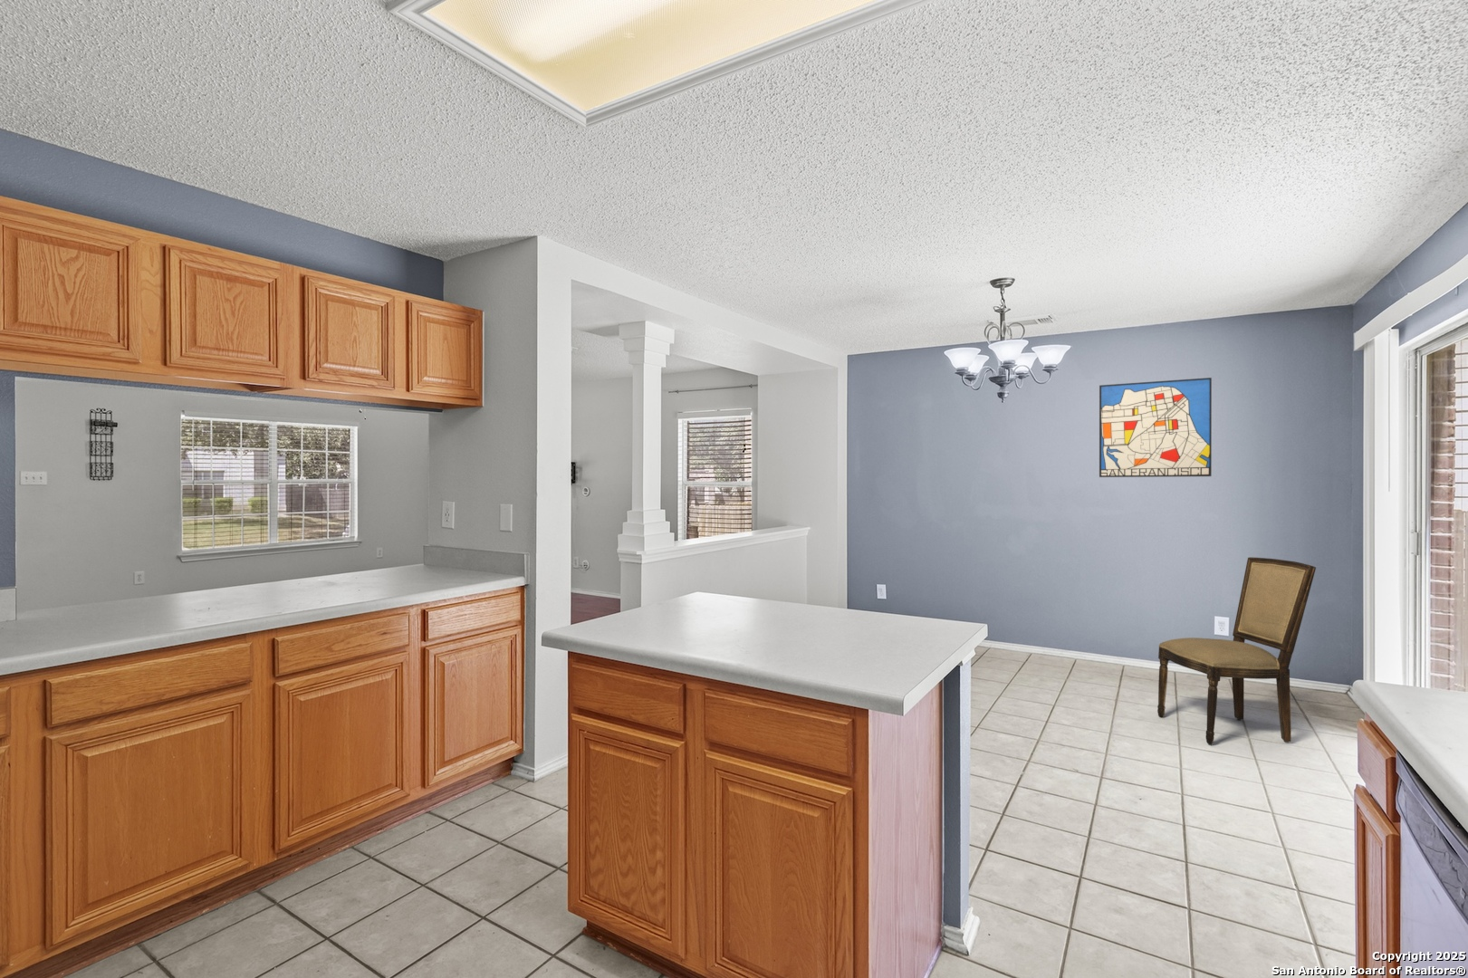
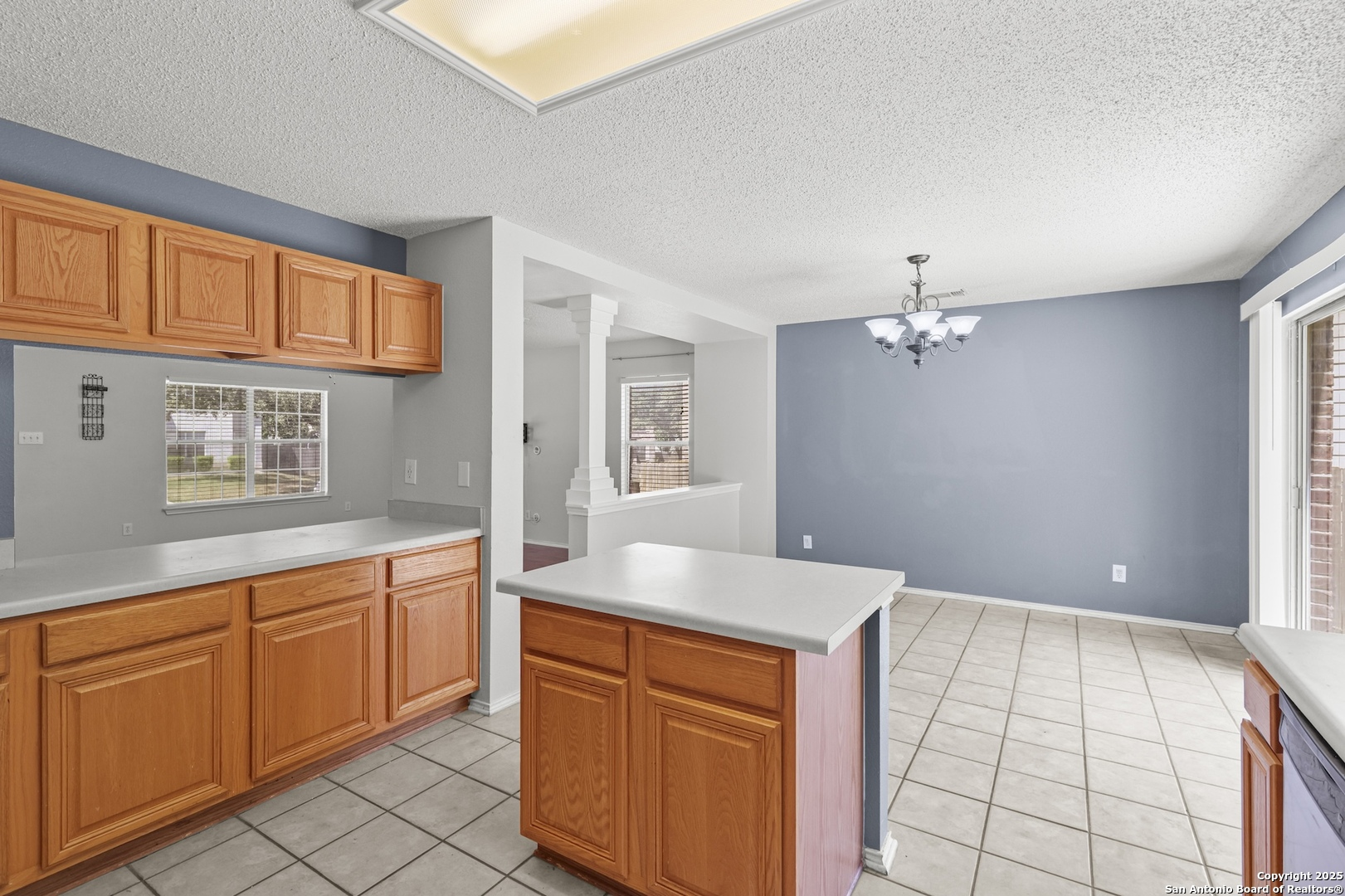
- wall art [1098,377,1213,478]
- dining chair [1157,556,1316,746]
